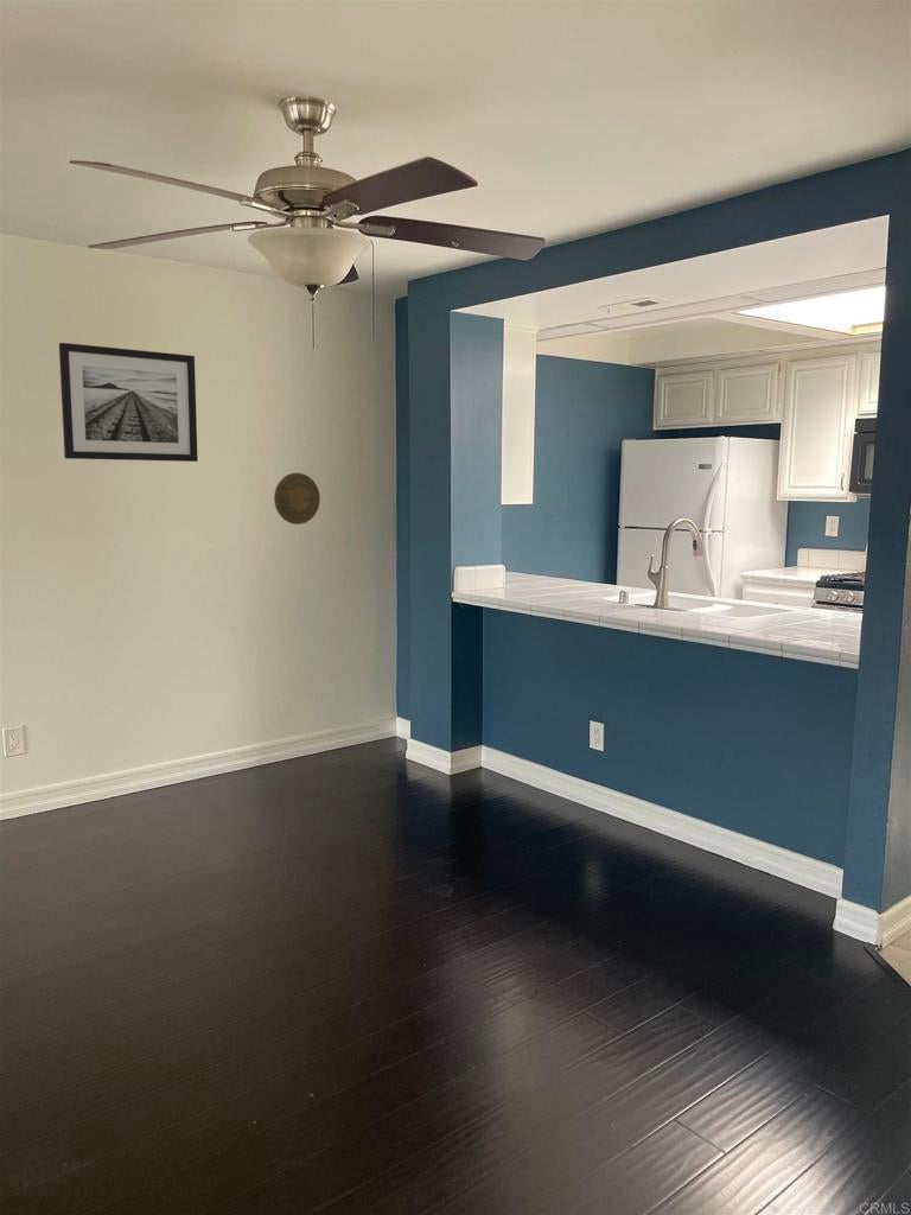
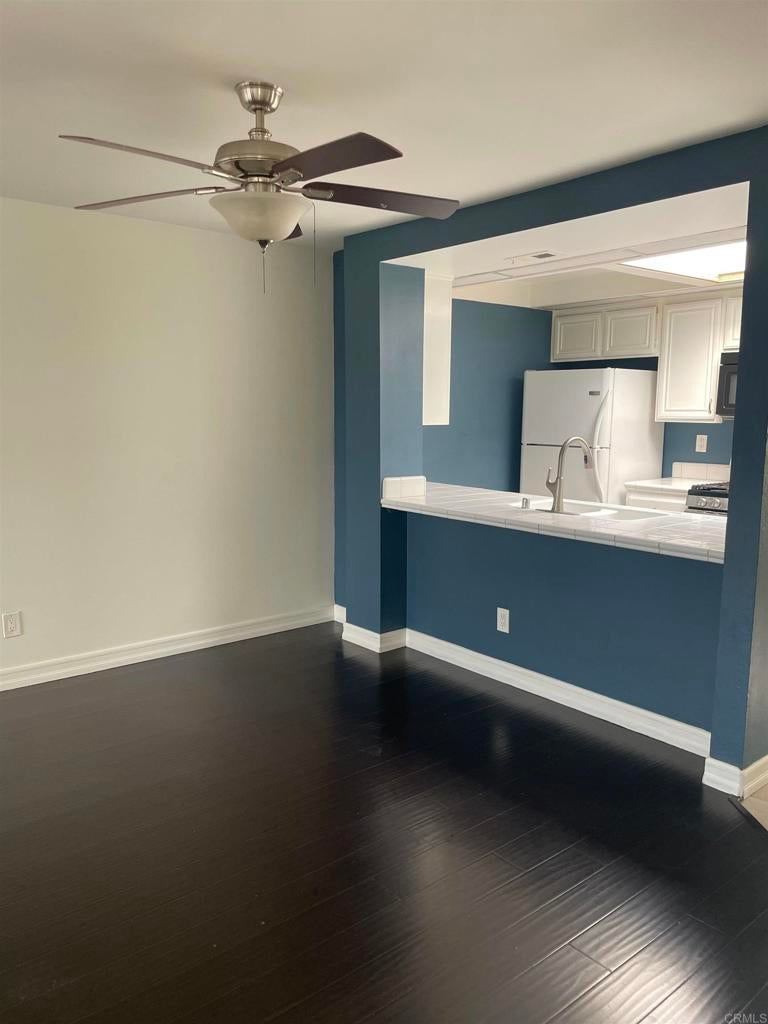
- decorative plate [273,471,321,526]
- wall art [58,342,199,463]
